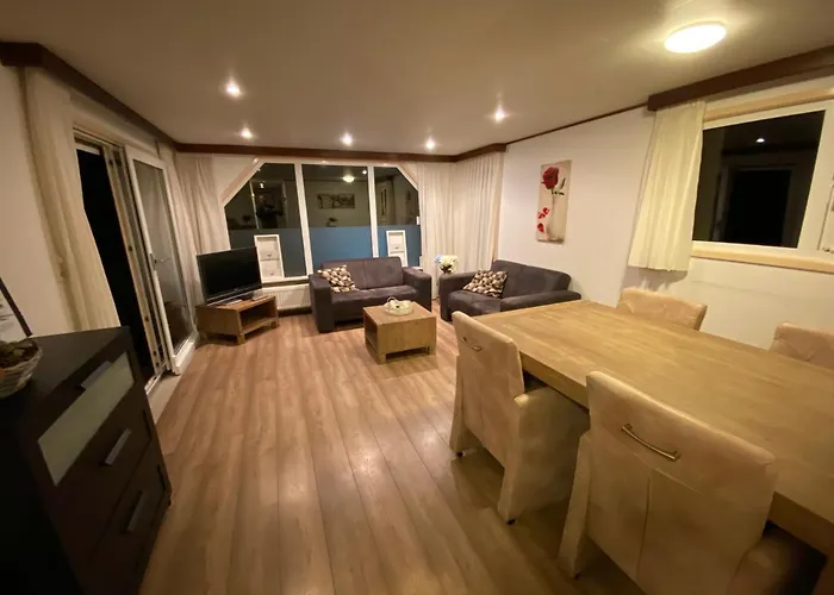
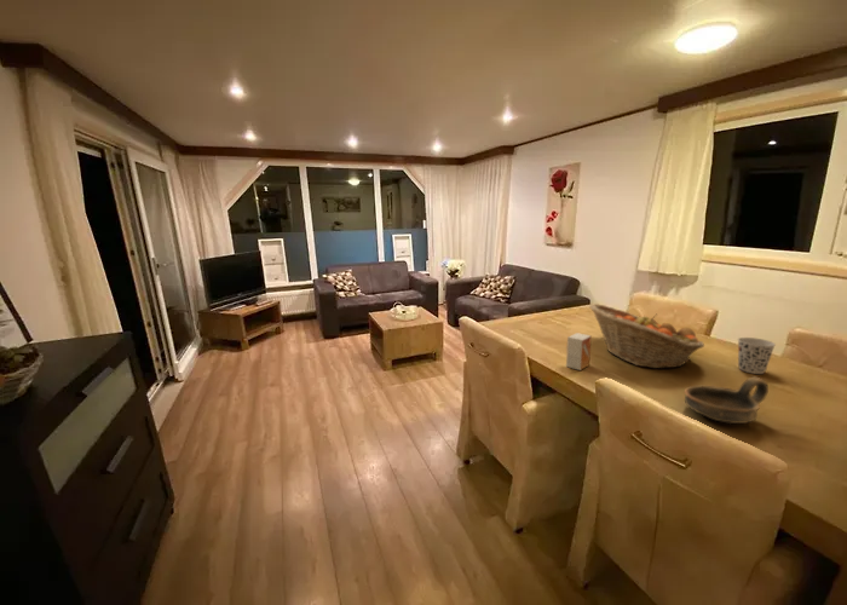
+ cup [737,336,777,375]
+ small box [565,332,593,371]
+ oil lamp [684,376,770,425]
+ fruit basket [589,302,705,370]
